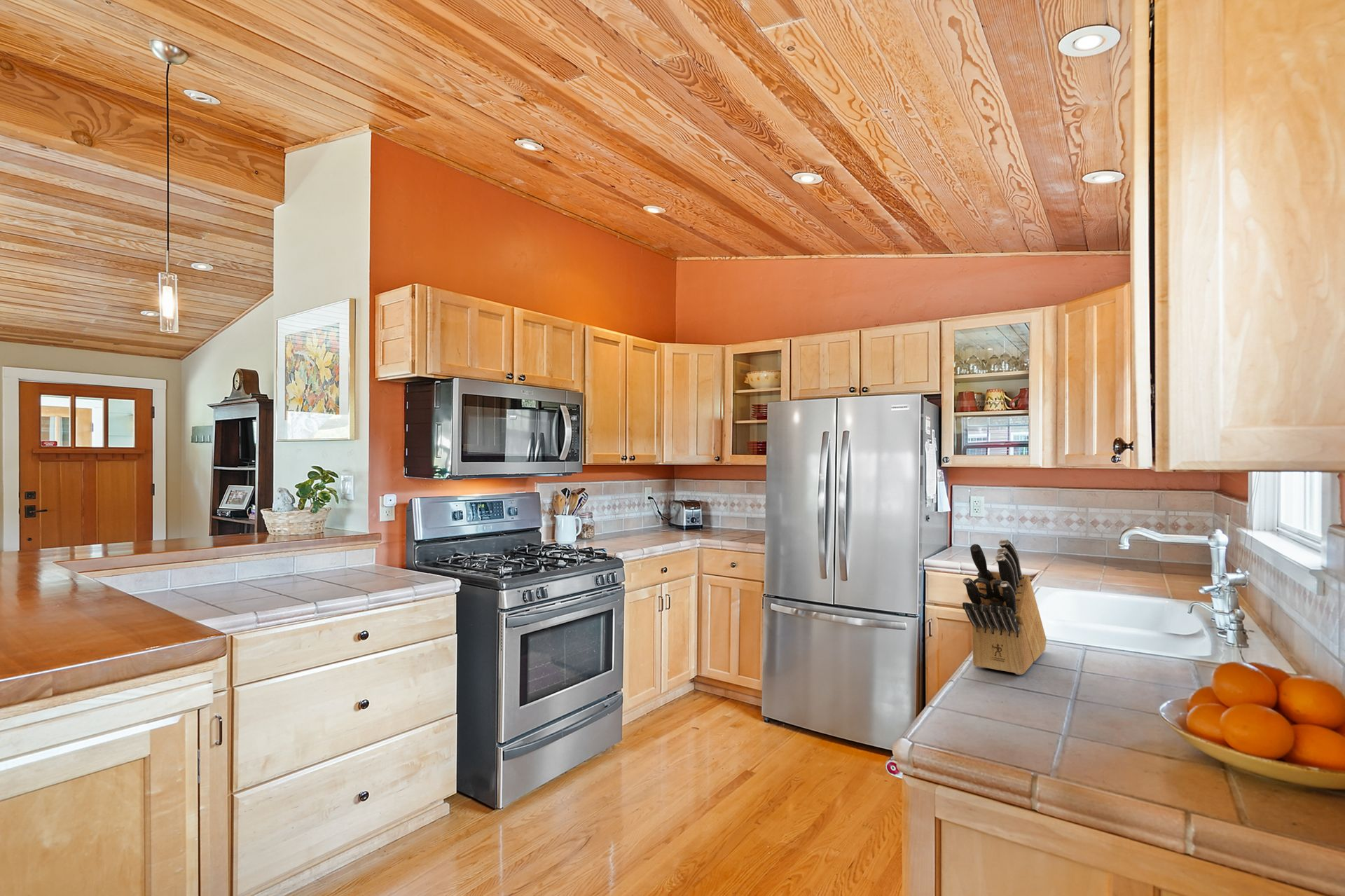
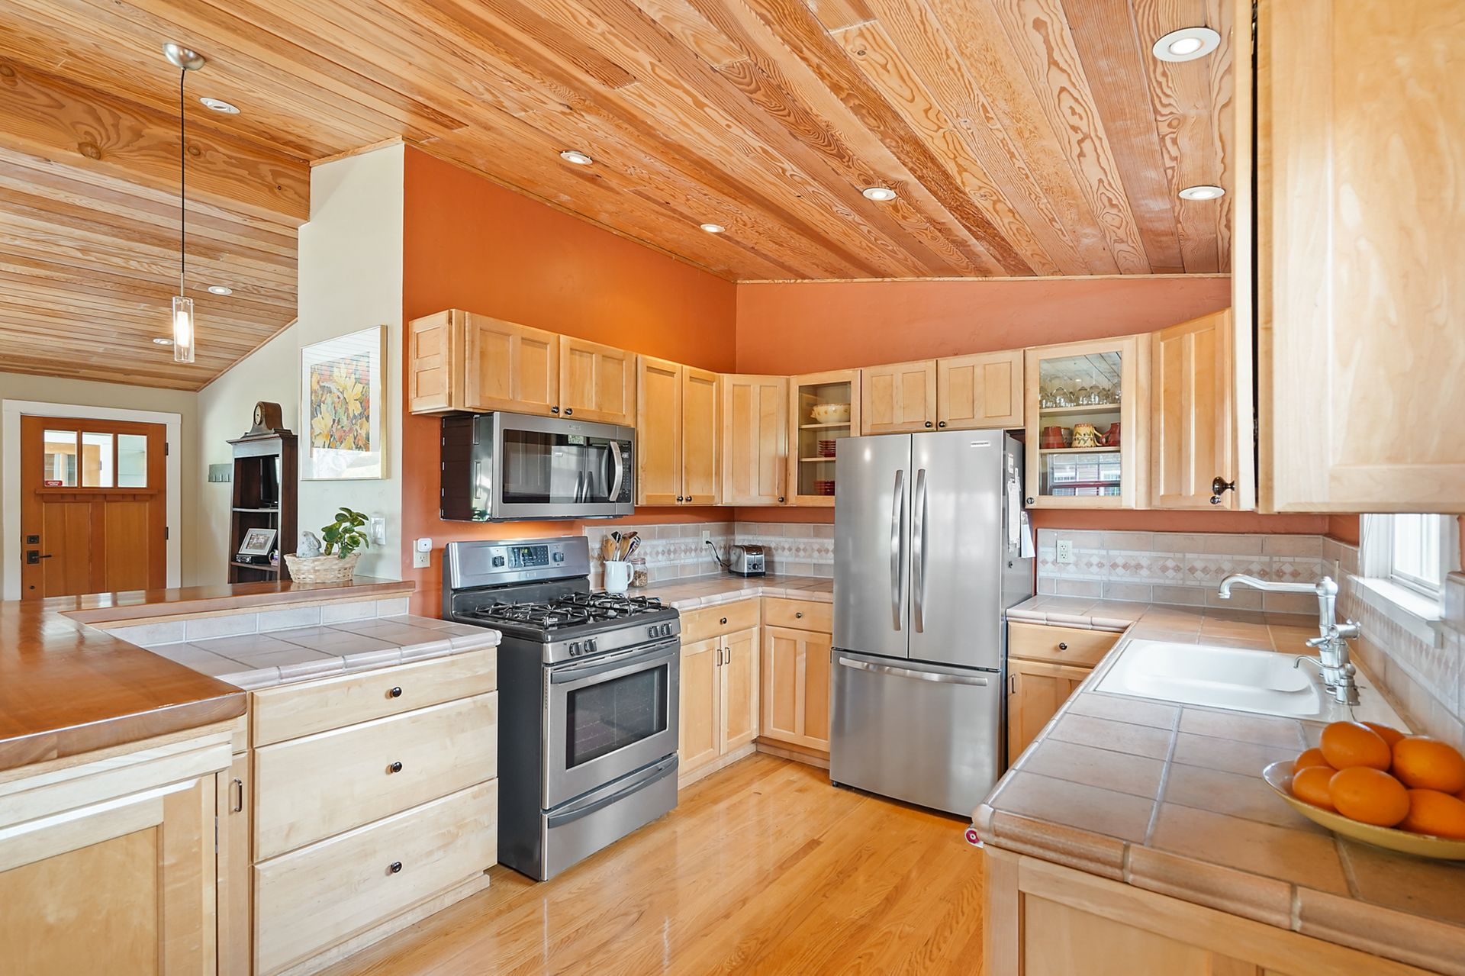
- knife block [962,538,1047,675]
